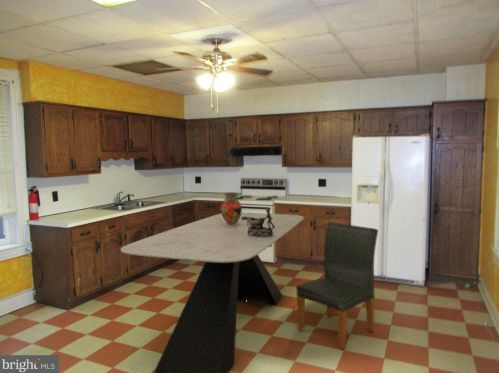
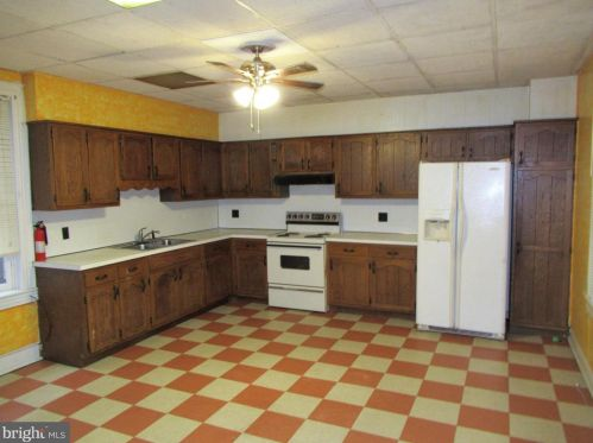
- dining table [120,212,305,373]
- dining chair [295,221,379,350]
- vase [220,191,243,226]
- decorative bowl [241,207,275,237]
